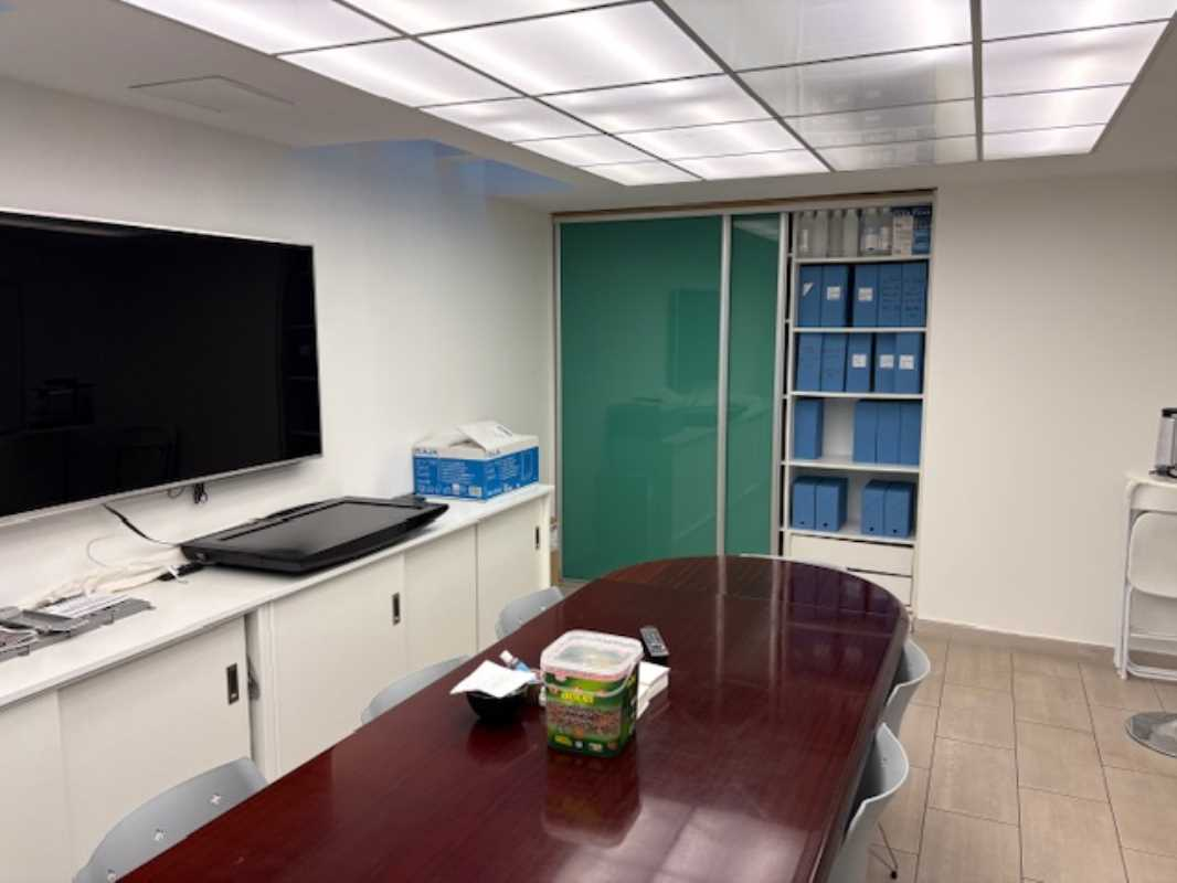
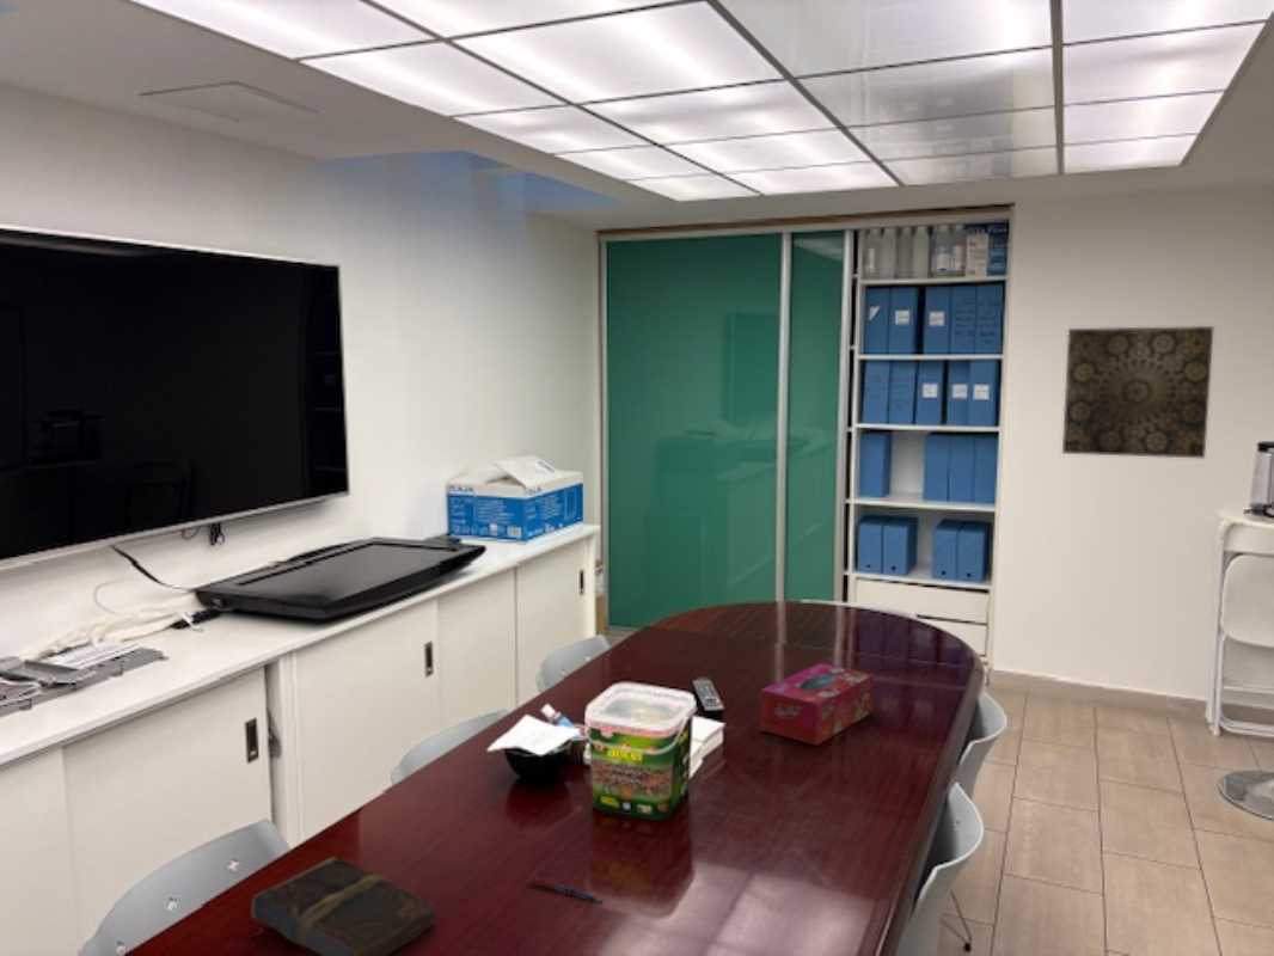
+ tissue box [760,662,875,747]
+ pen [528,875,605,905]
+ book [250,856,437,956]
+ wall art [1061,325,1215,460]
